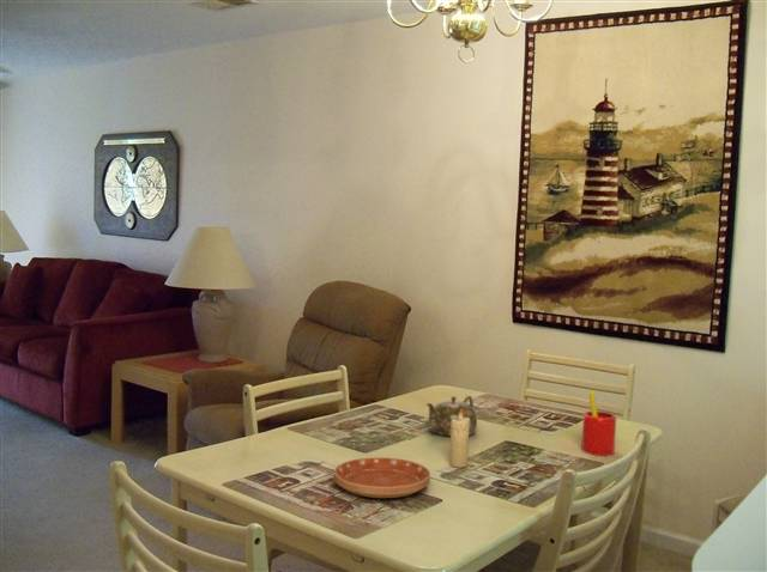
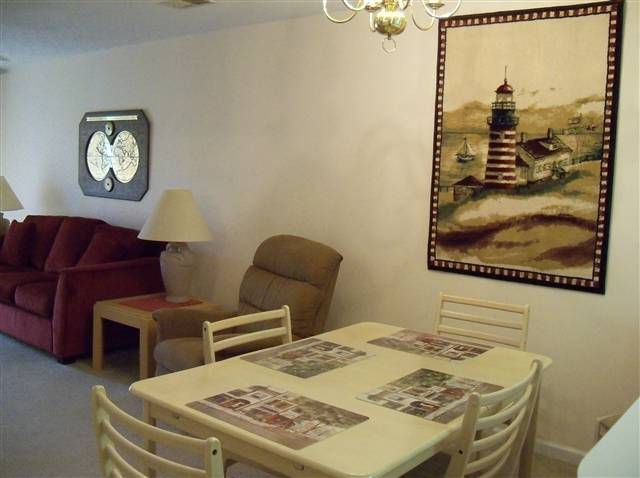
- saucer [333,456,431,499]
- candle [448,409,470,469]
- straw [580,390,617,457]
- teapot [425,395,478,438]
